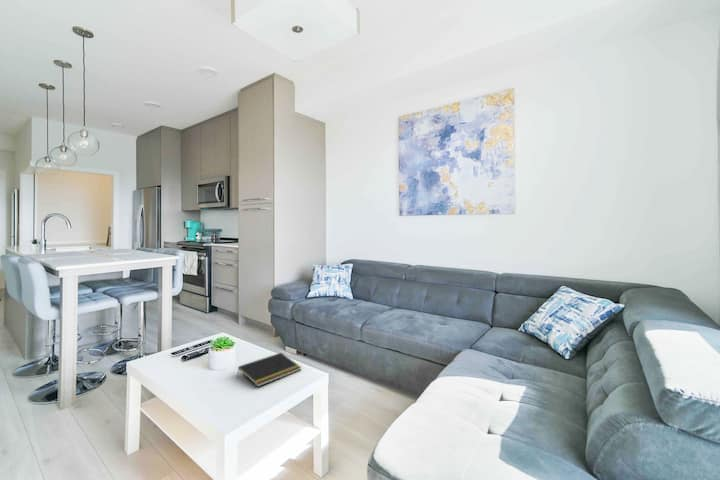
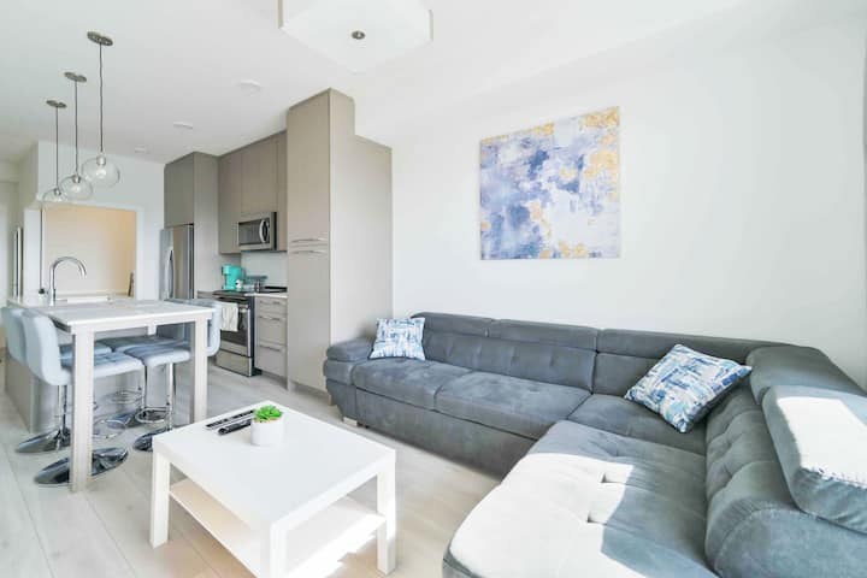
- notepad [236,352,302,388]
